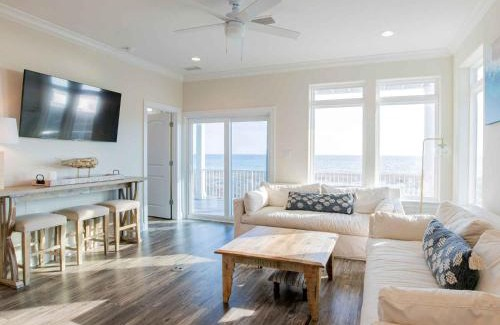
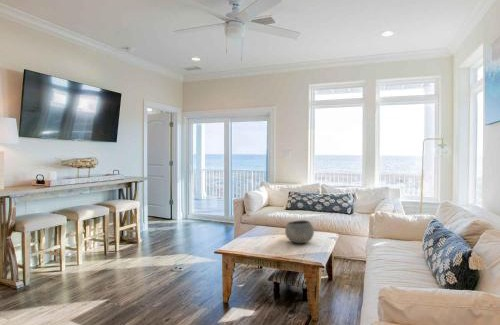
+ bowl [284,219,315,244]
